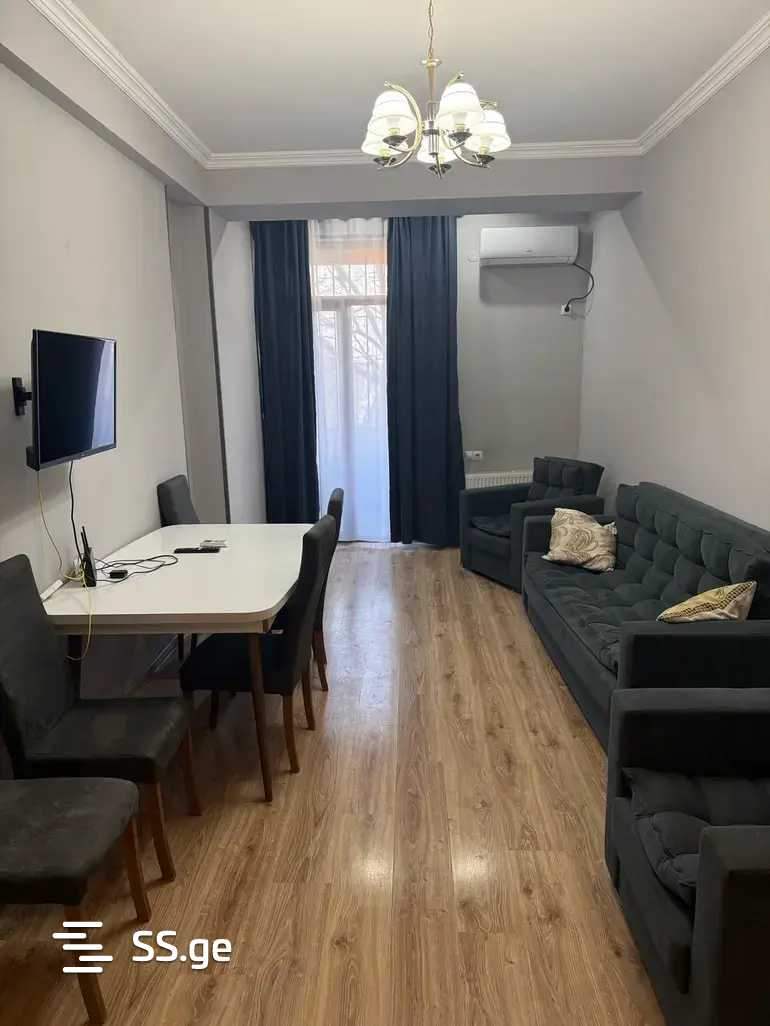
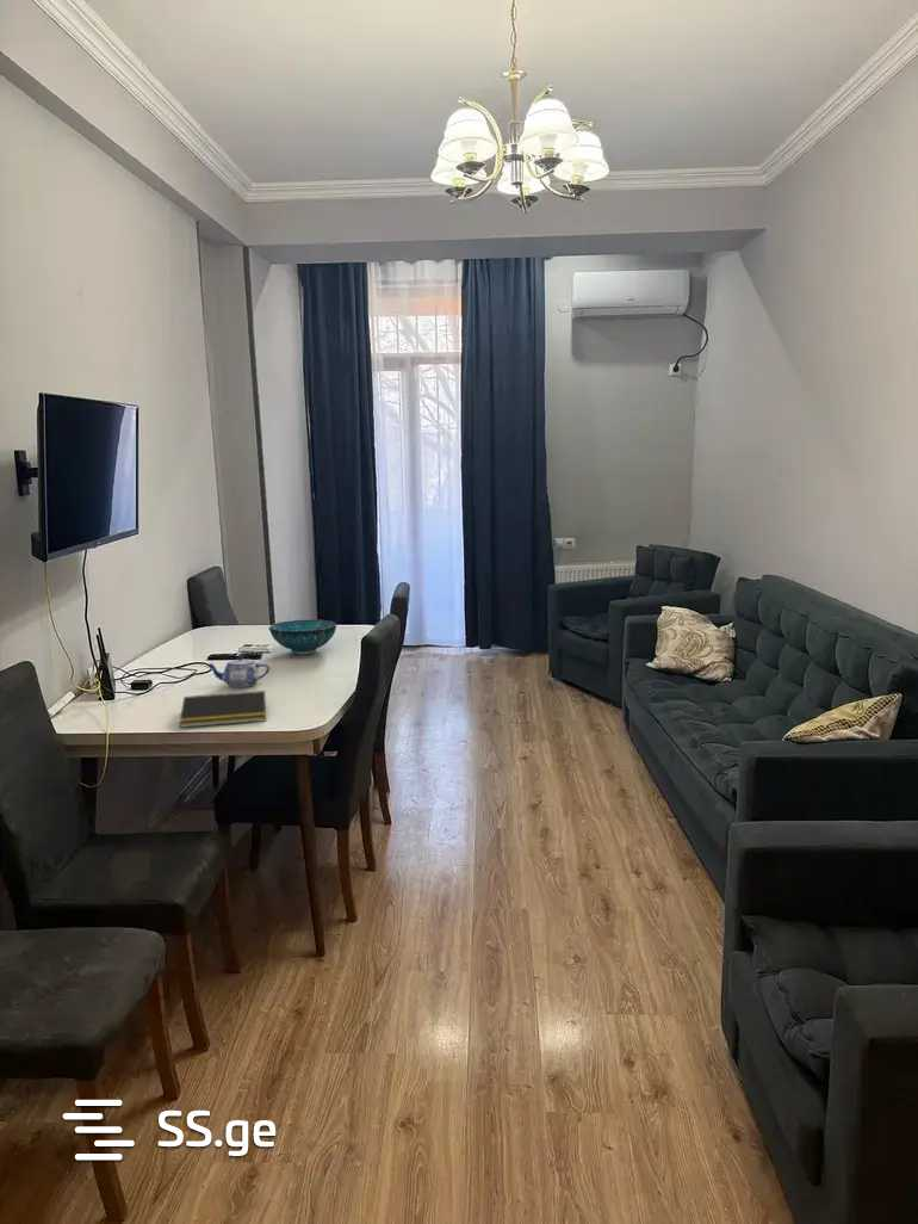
+ decorative bowl [268,619,337,655]
+ teapot [205,654,271,688]
+ notepad [178,690,267,729]
